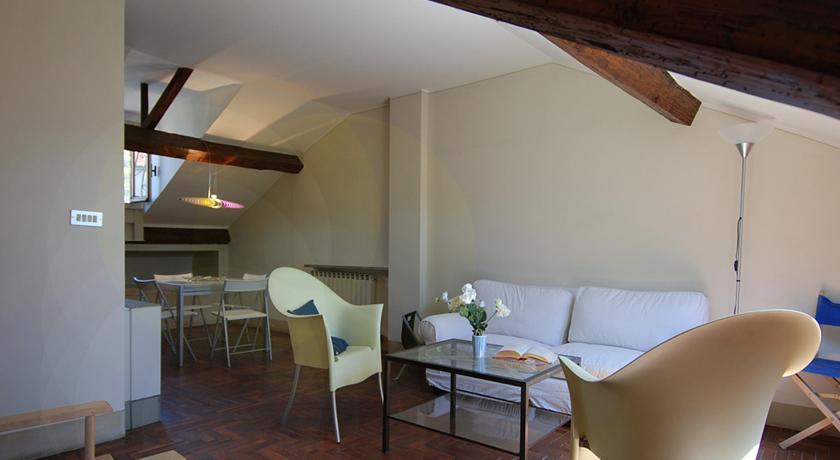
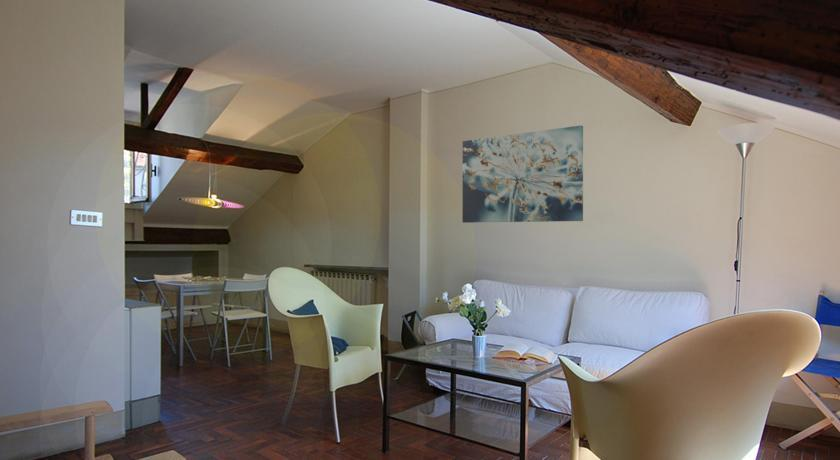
+ wall art [461,124,584,224]
